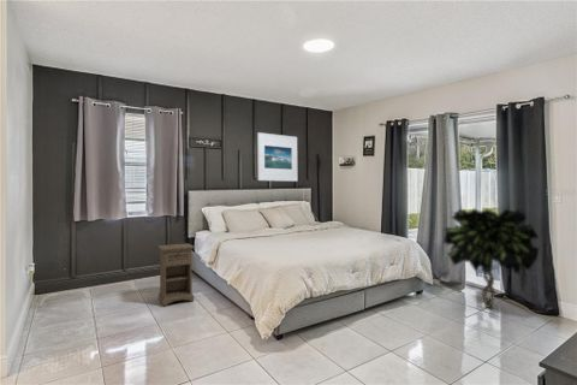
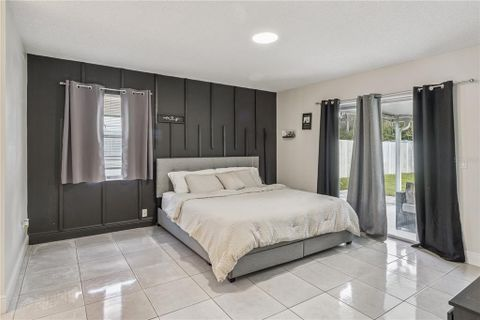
- decorative plant [442,207,541,310]
- nightstand [156,242,196,307]
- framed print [256,131,298,183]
